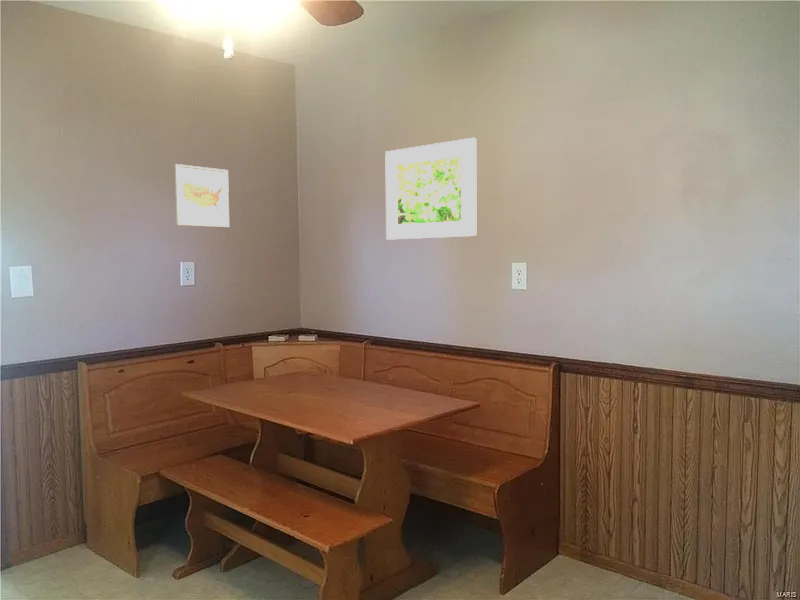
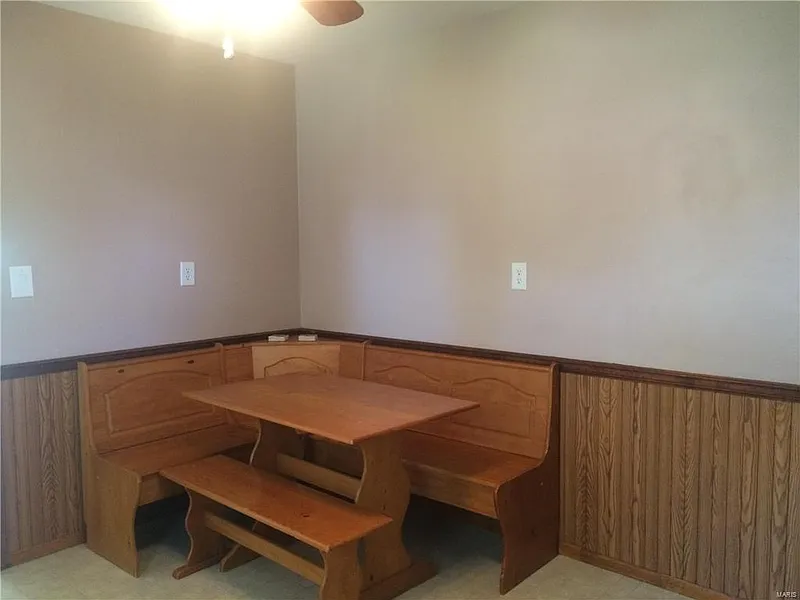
- wall art [174,163,230,228]
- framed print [384,137,477,241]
